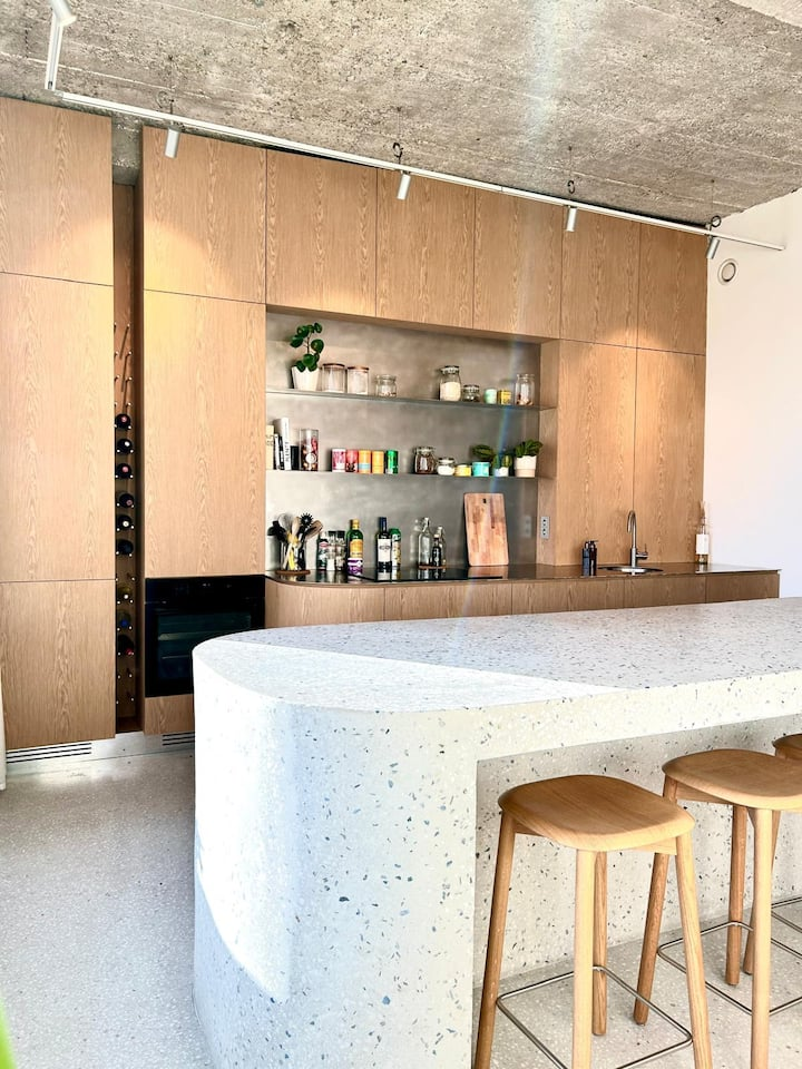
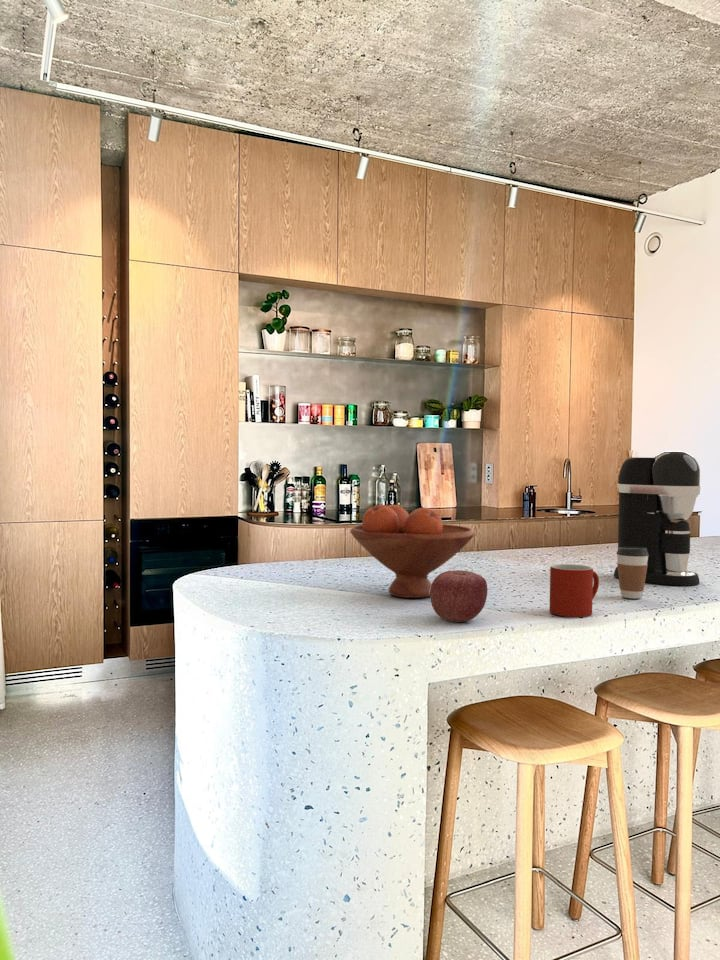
+ apple [429,569,489,623]
+ coffee maker [613,450,701,587]
+ coffee cup [616,547,649,600]
+ fruit bowl [349,504,476,599]
+ mug [549,563,600,618]
